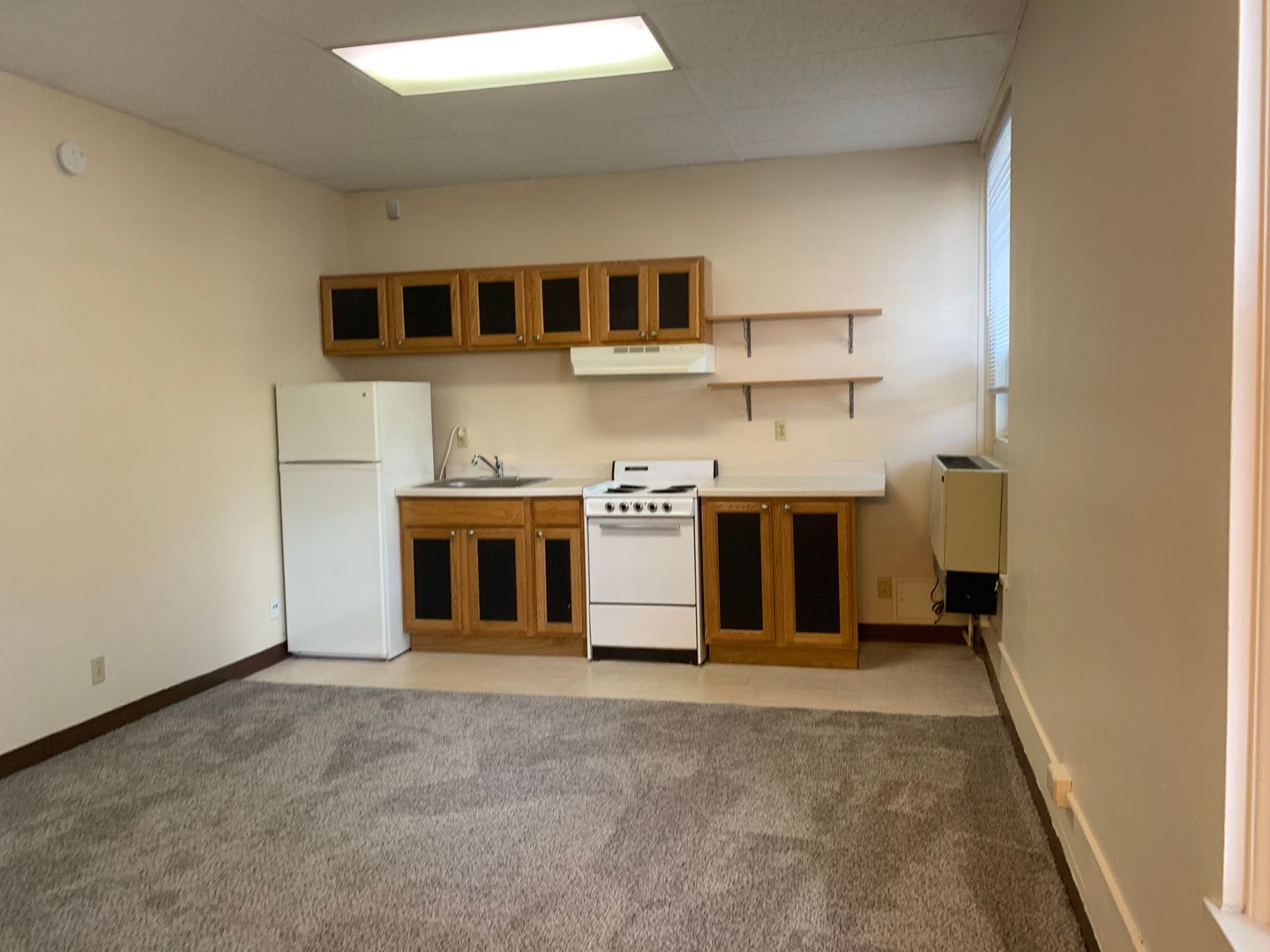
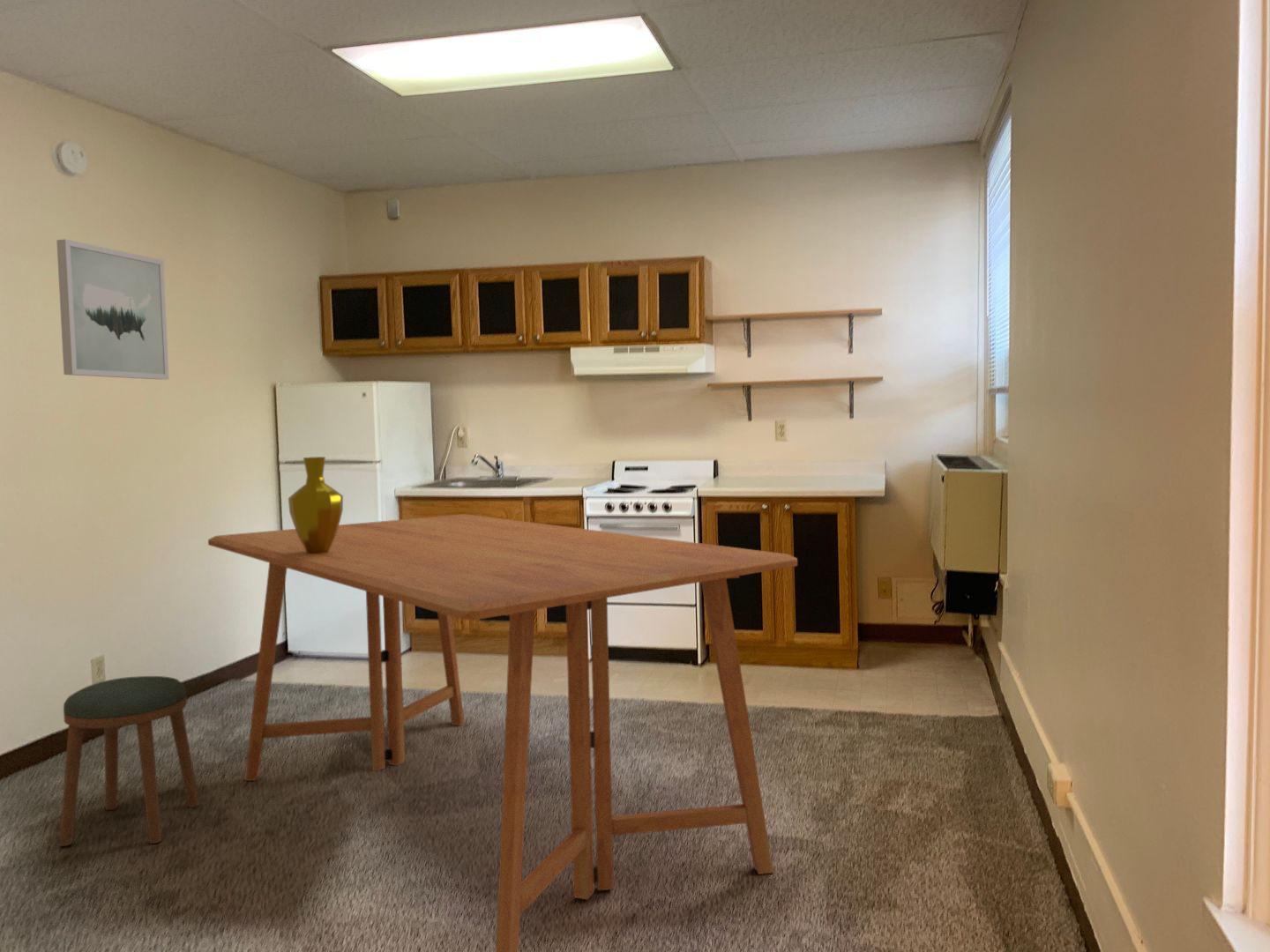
+ wall art [56,239,170,381]
+ vase [288,456,344,554]
+ stool [58,675,200,847]
+ dining table [207,513,798,952]
